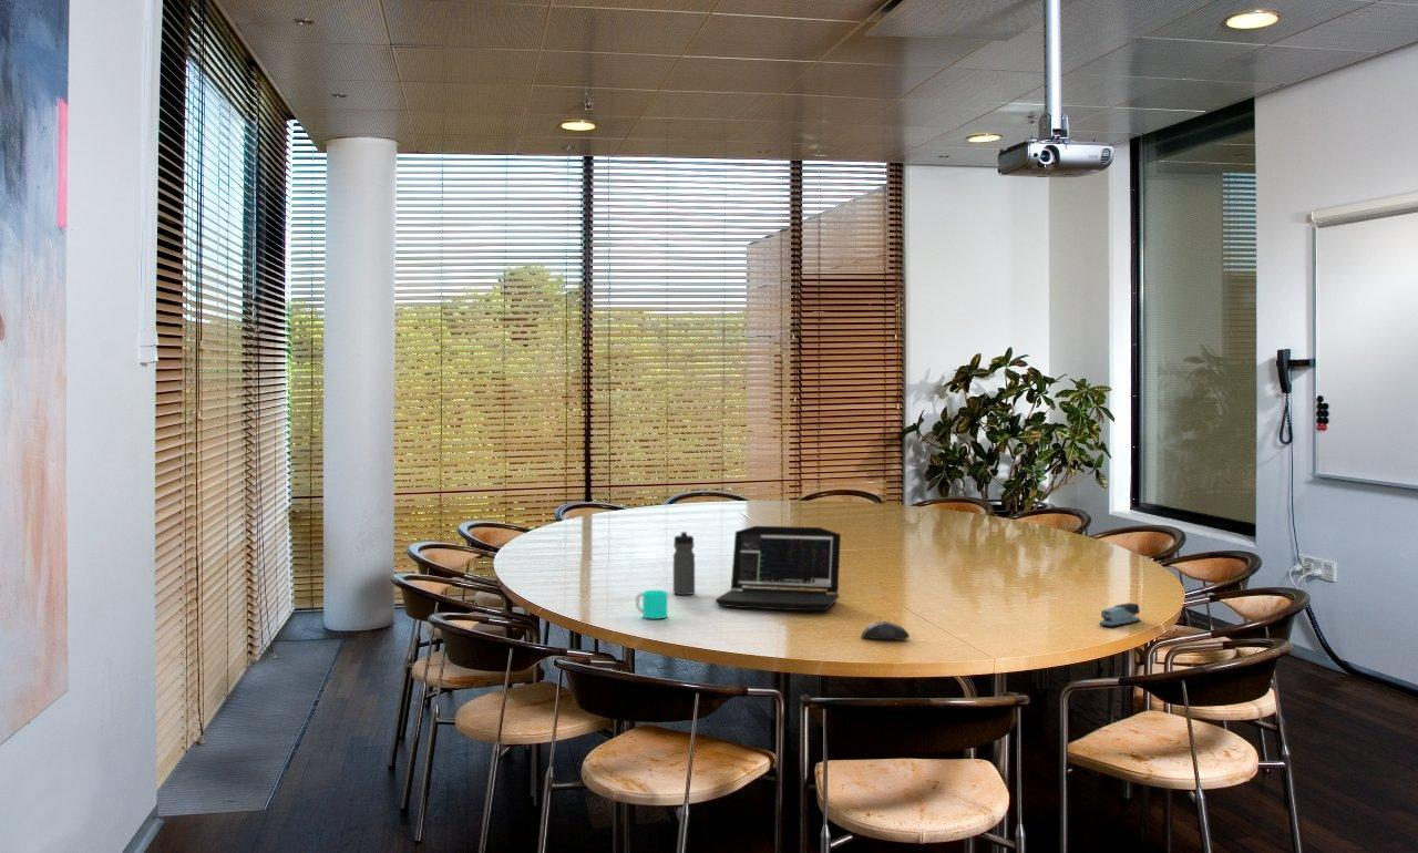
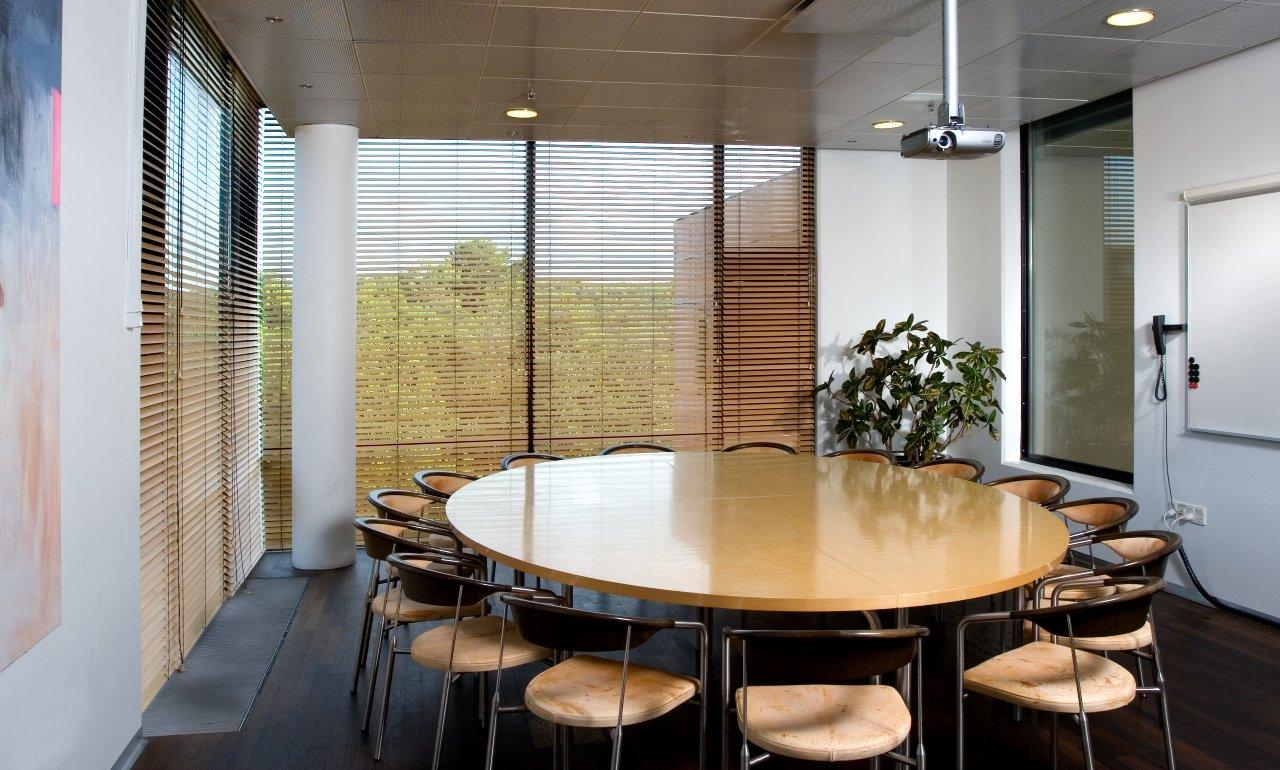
- laptop [715,525,842,612]
- mouse [860,620,911,640]
- stapler [1098,602,1142,627]
- cup [635,589,668,619]
- water bottle [672,531,696,596]
